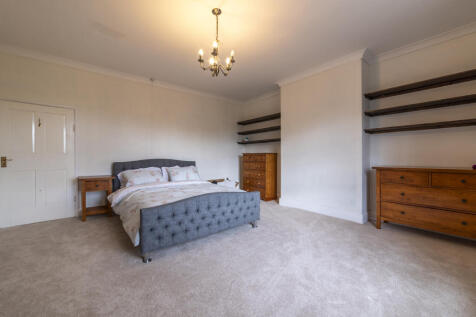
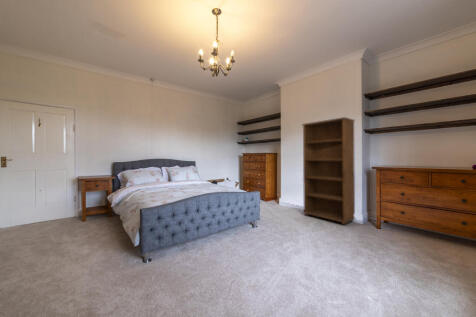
+ bookcase [301,116,356,226]
